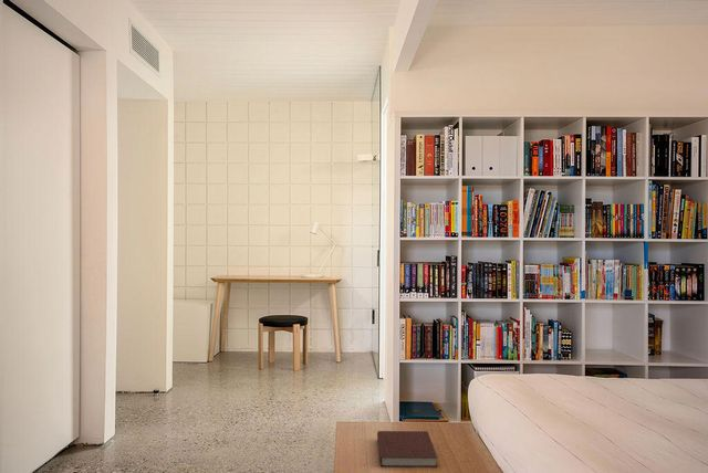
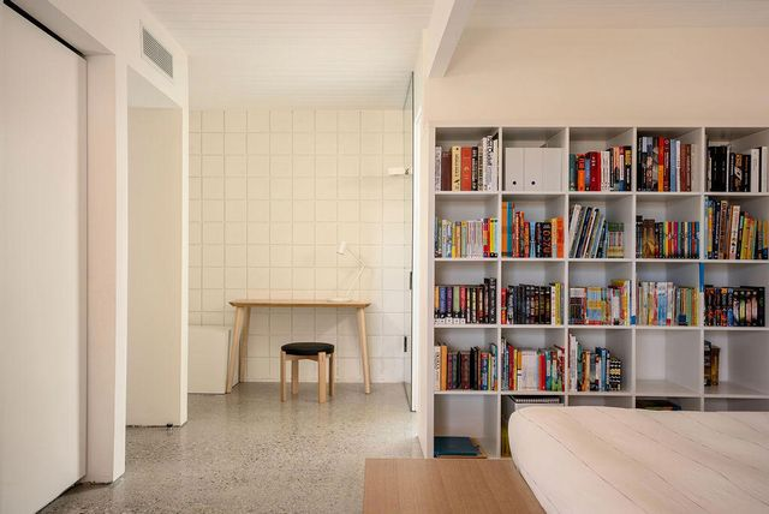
- notebook [376,430,438,467]
